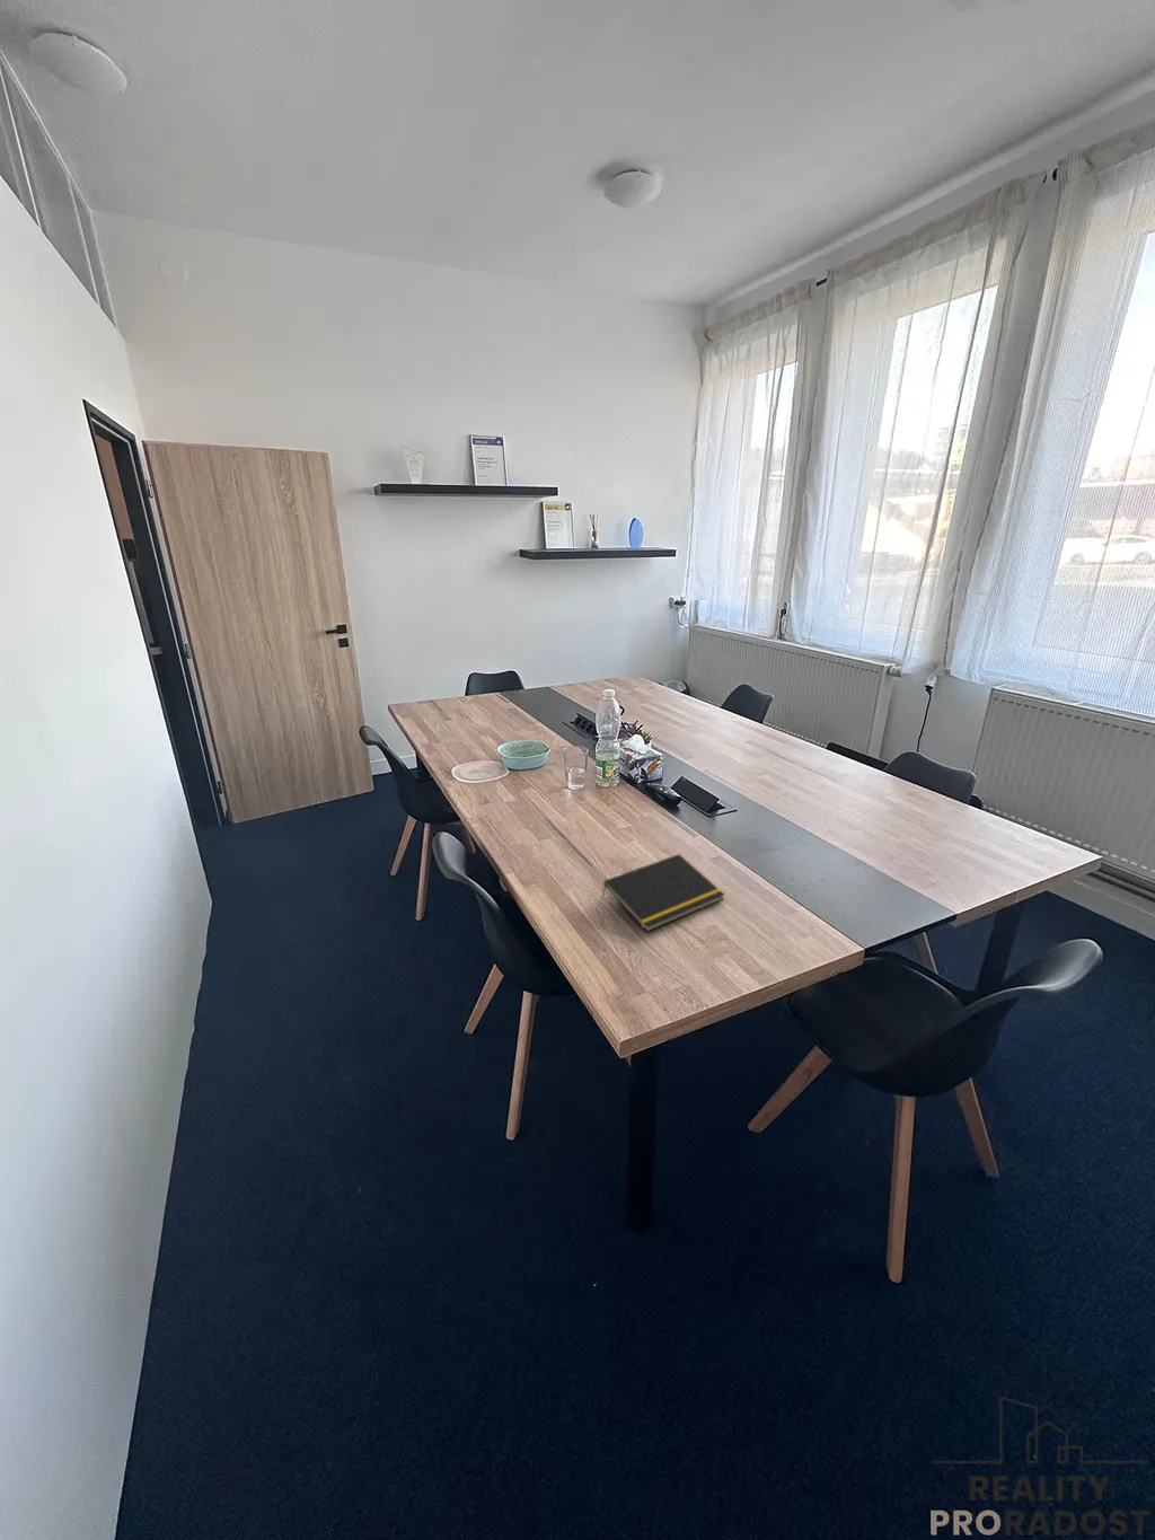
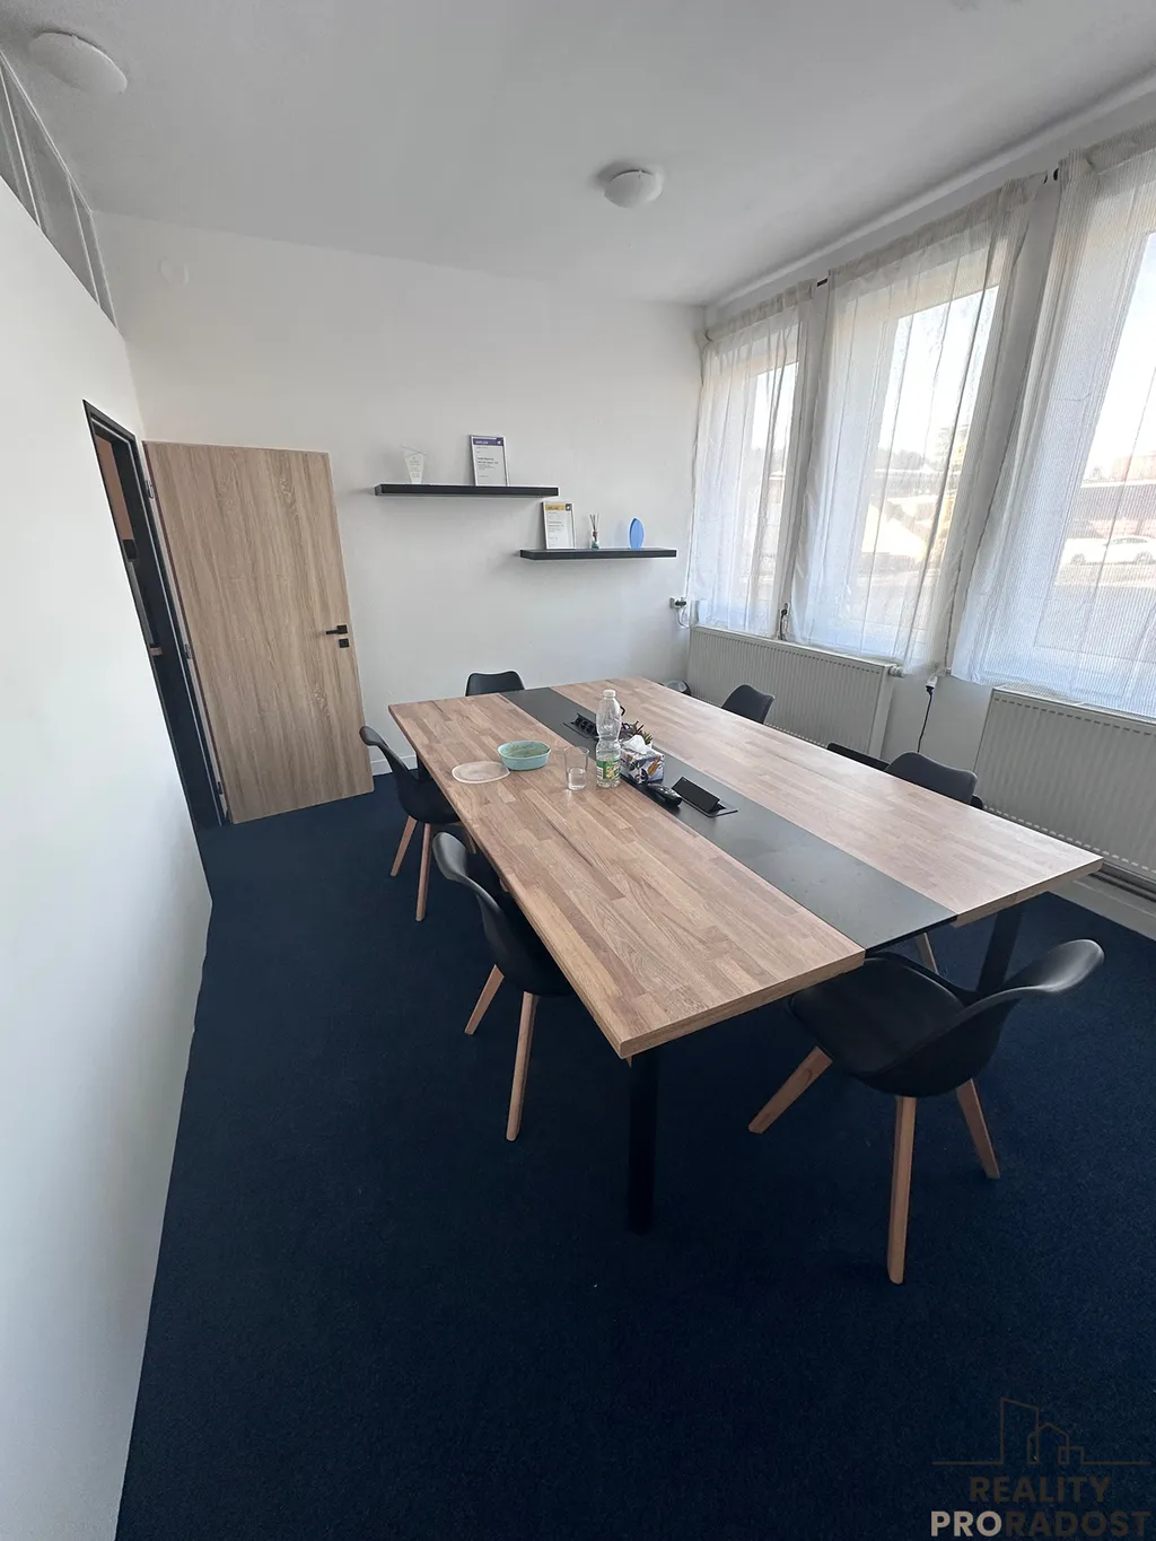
- notepad [602,853,727,933]
